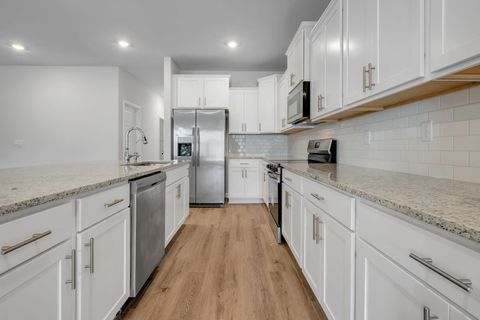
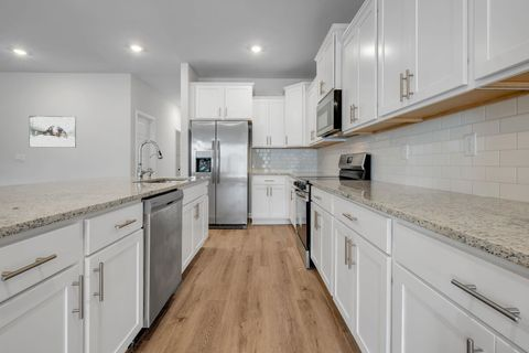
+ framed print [29,115,77,148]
